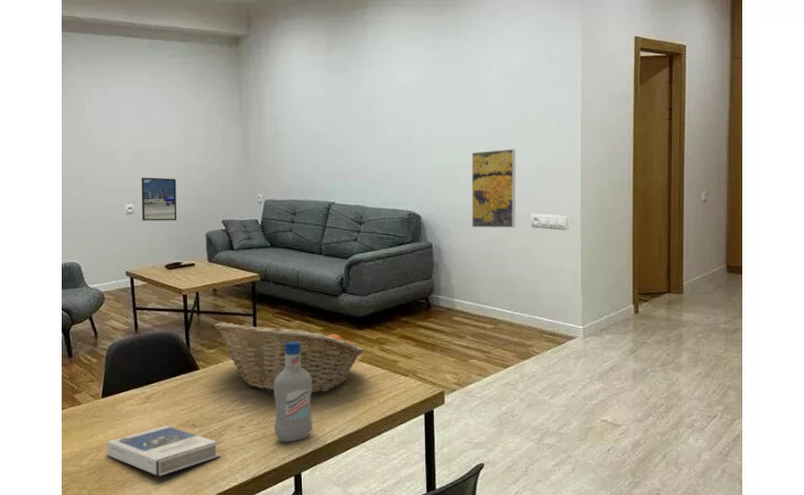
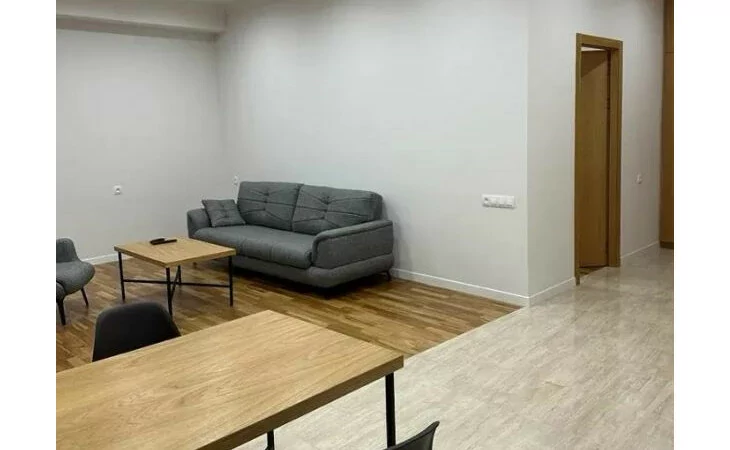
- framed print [141,177,177,221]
- hardback book [106,425,221,477]
- bottle [273,342,314,442]
- fruit basket [213,321,365,394]
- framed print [471,148,517,229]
